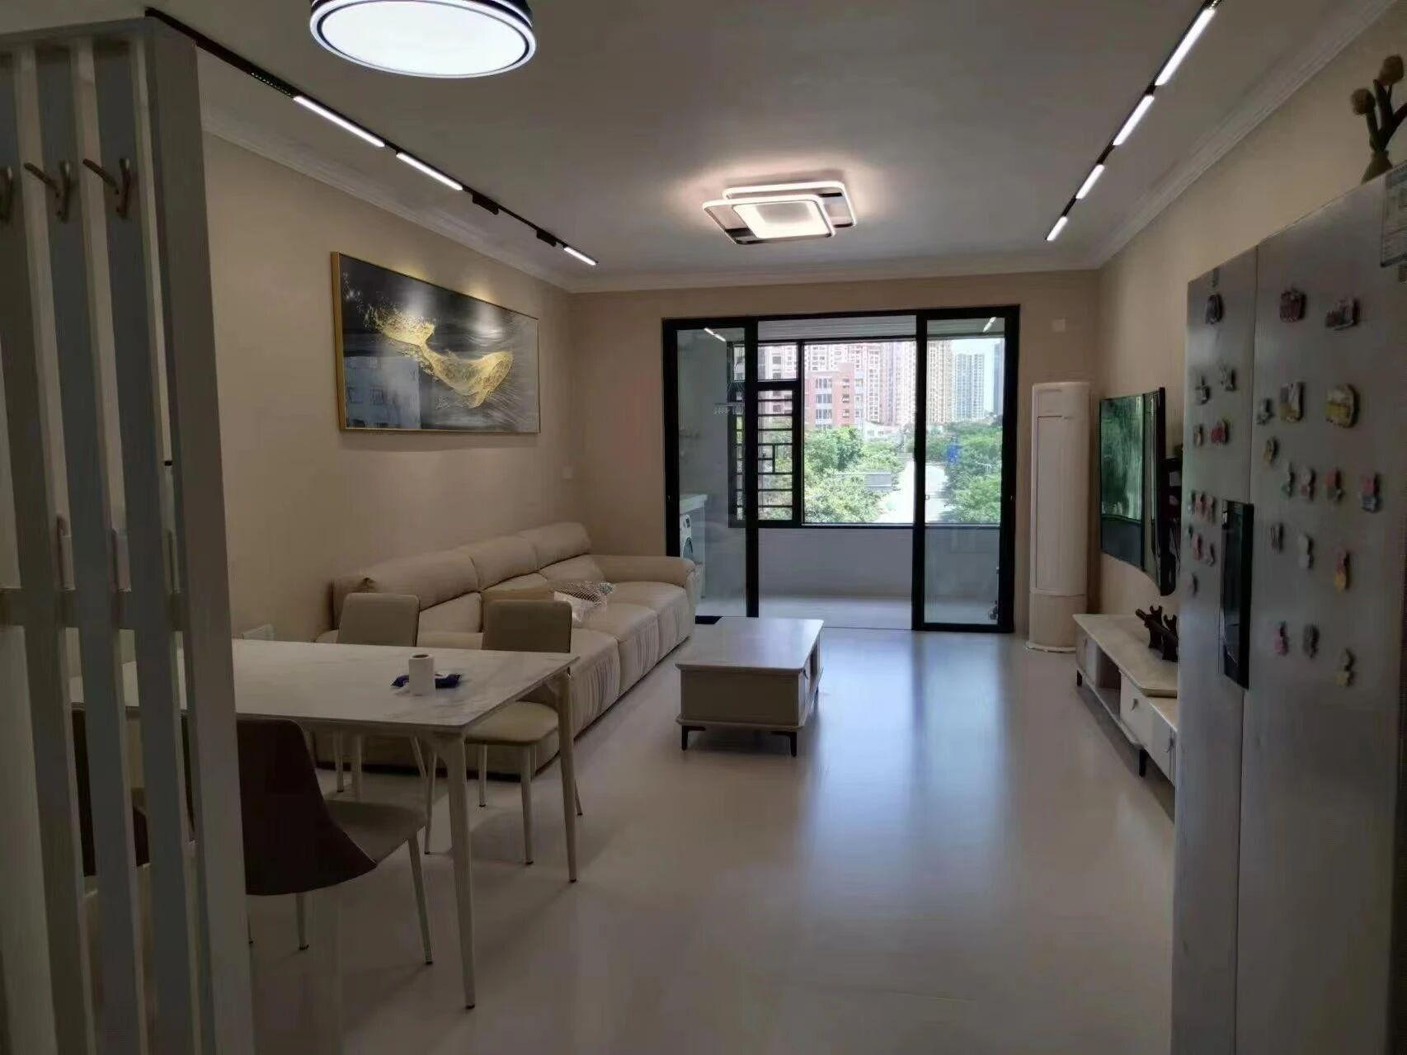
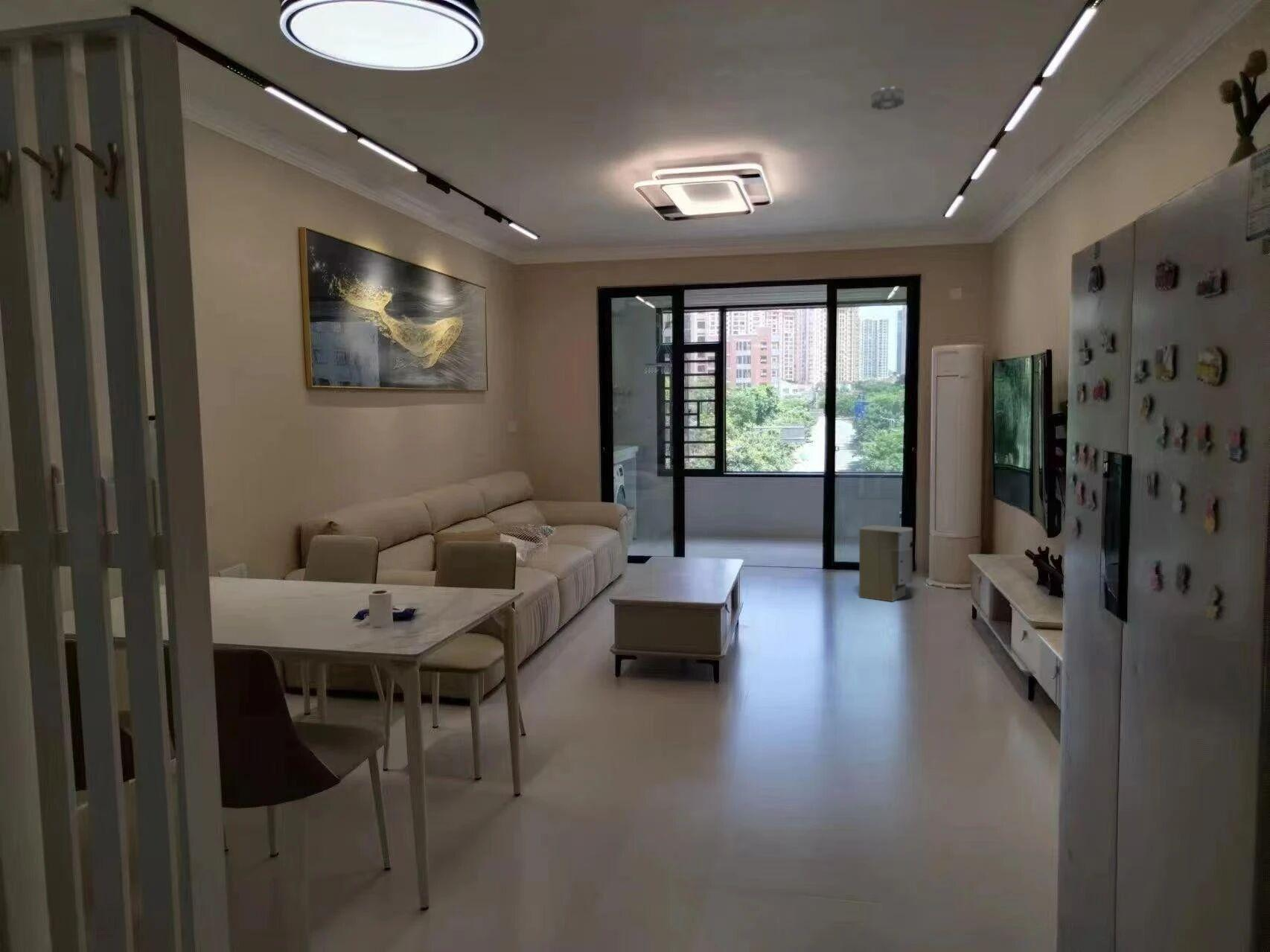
+ smoke detector [870,86,905,111]
+ air purifier [858,524,913,602]
